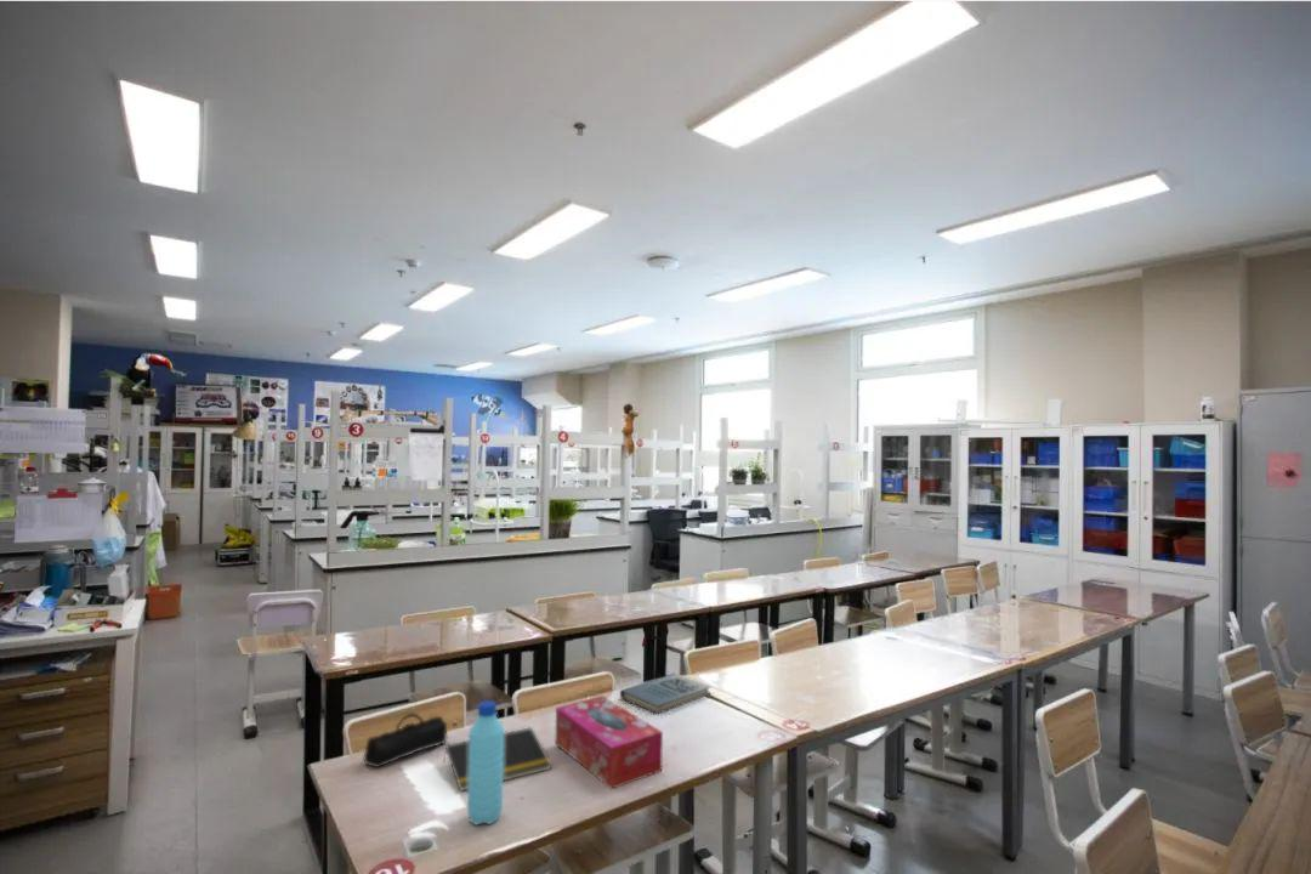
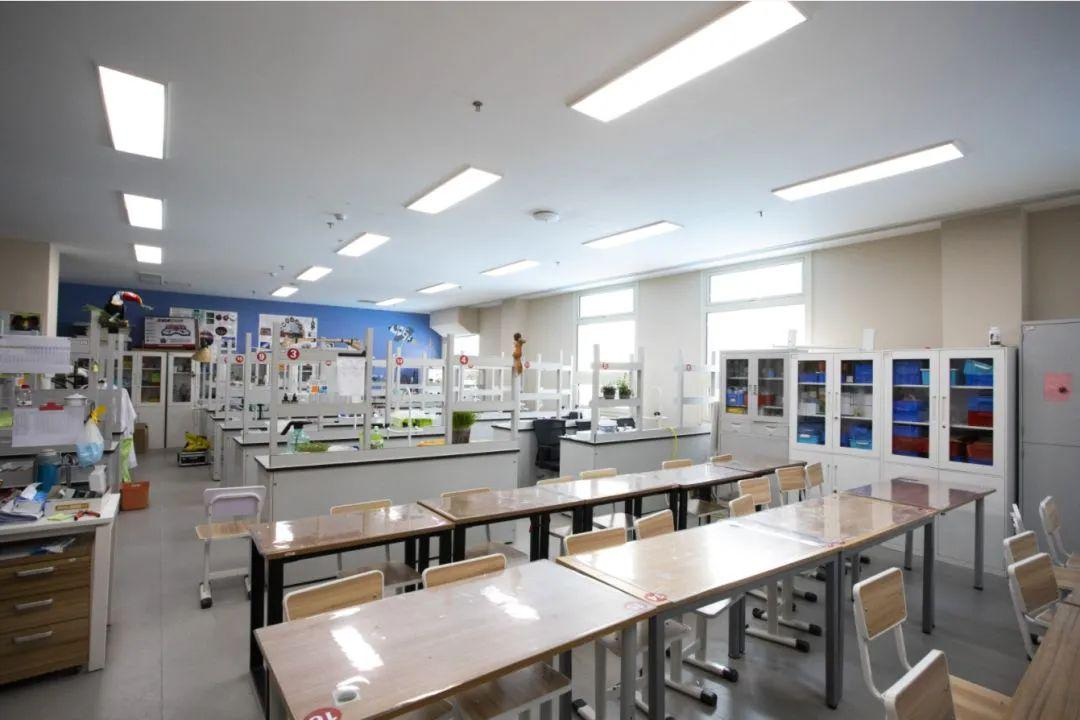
- book [619,672,711,715]
- water bottle [466,699,505,825]
- tissue box [555,694,664,790]
- notepad [442,726,554,793]
- pencil case [363,713,448,768]
